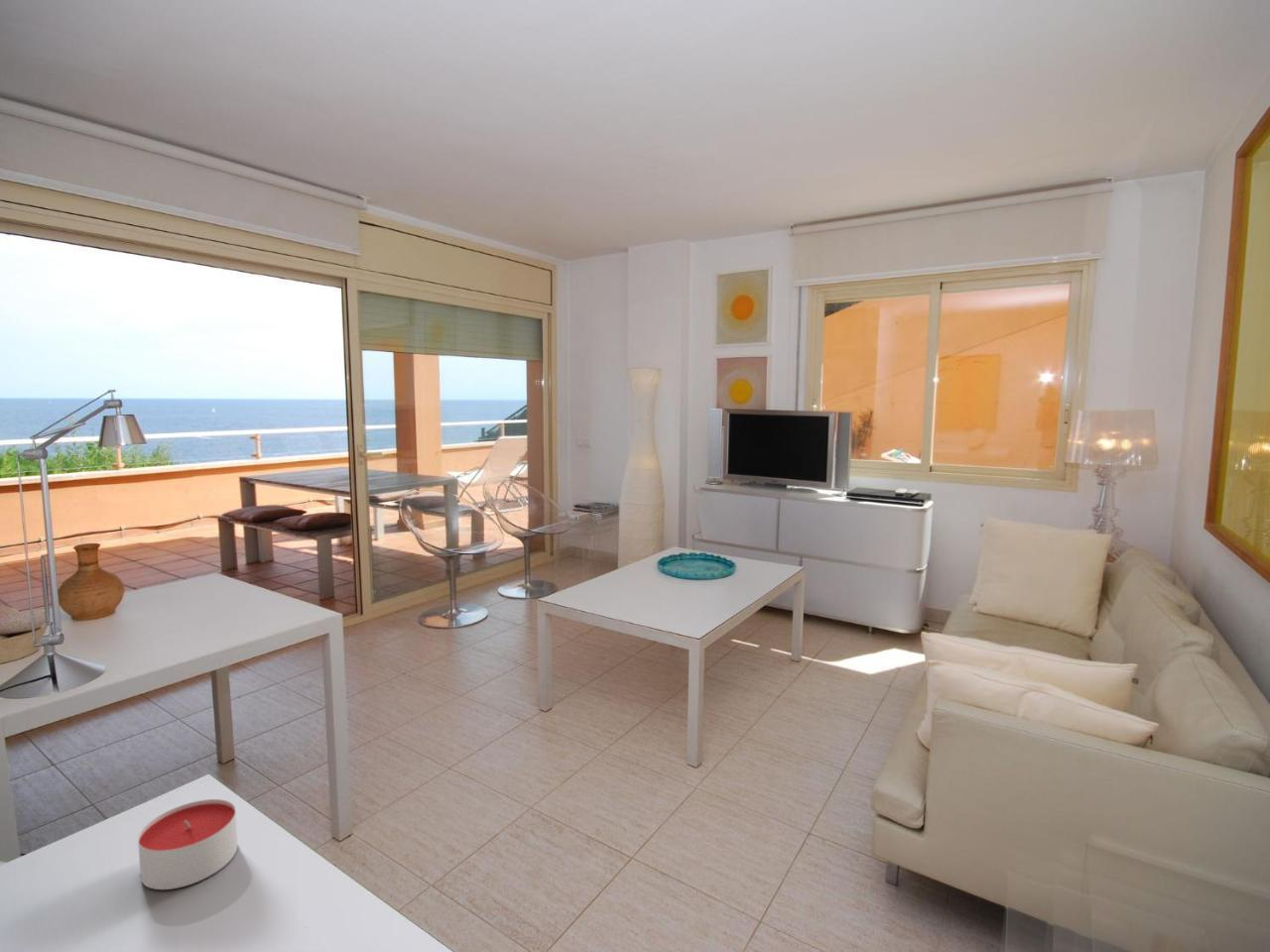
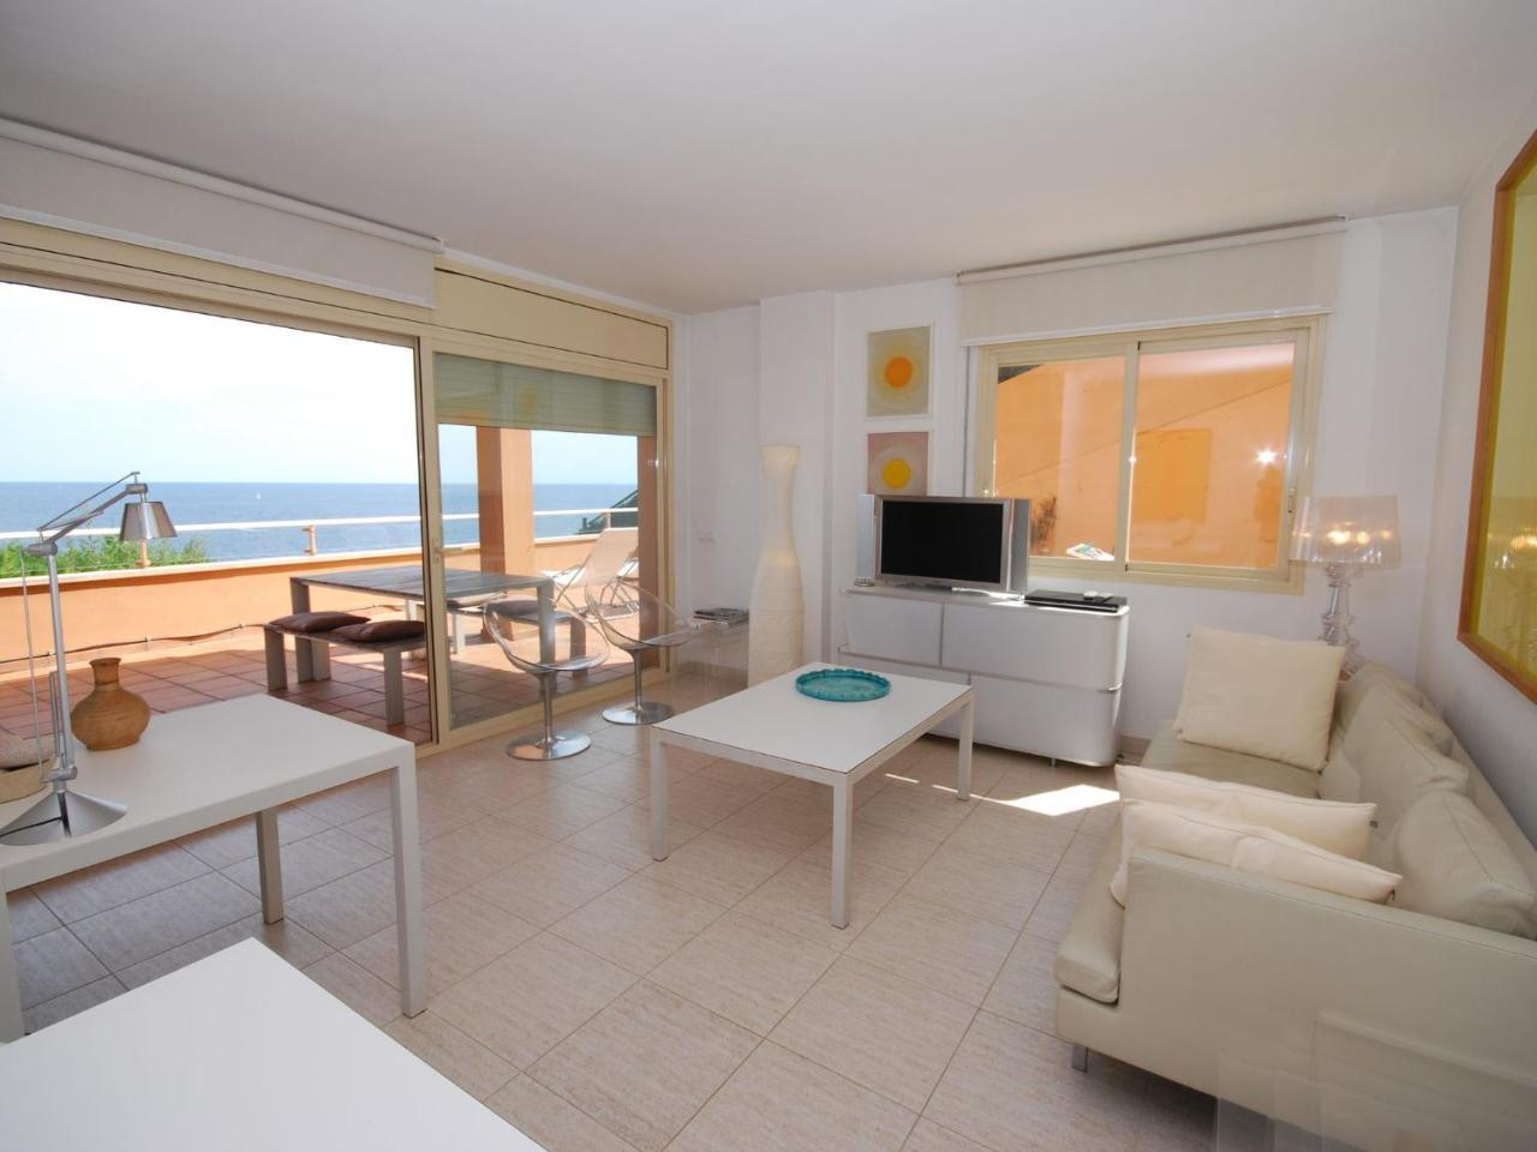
- candle [137,798,238,891]
